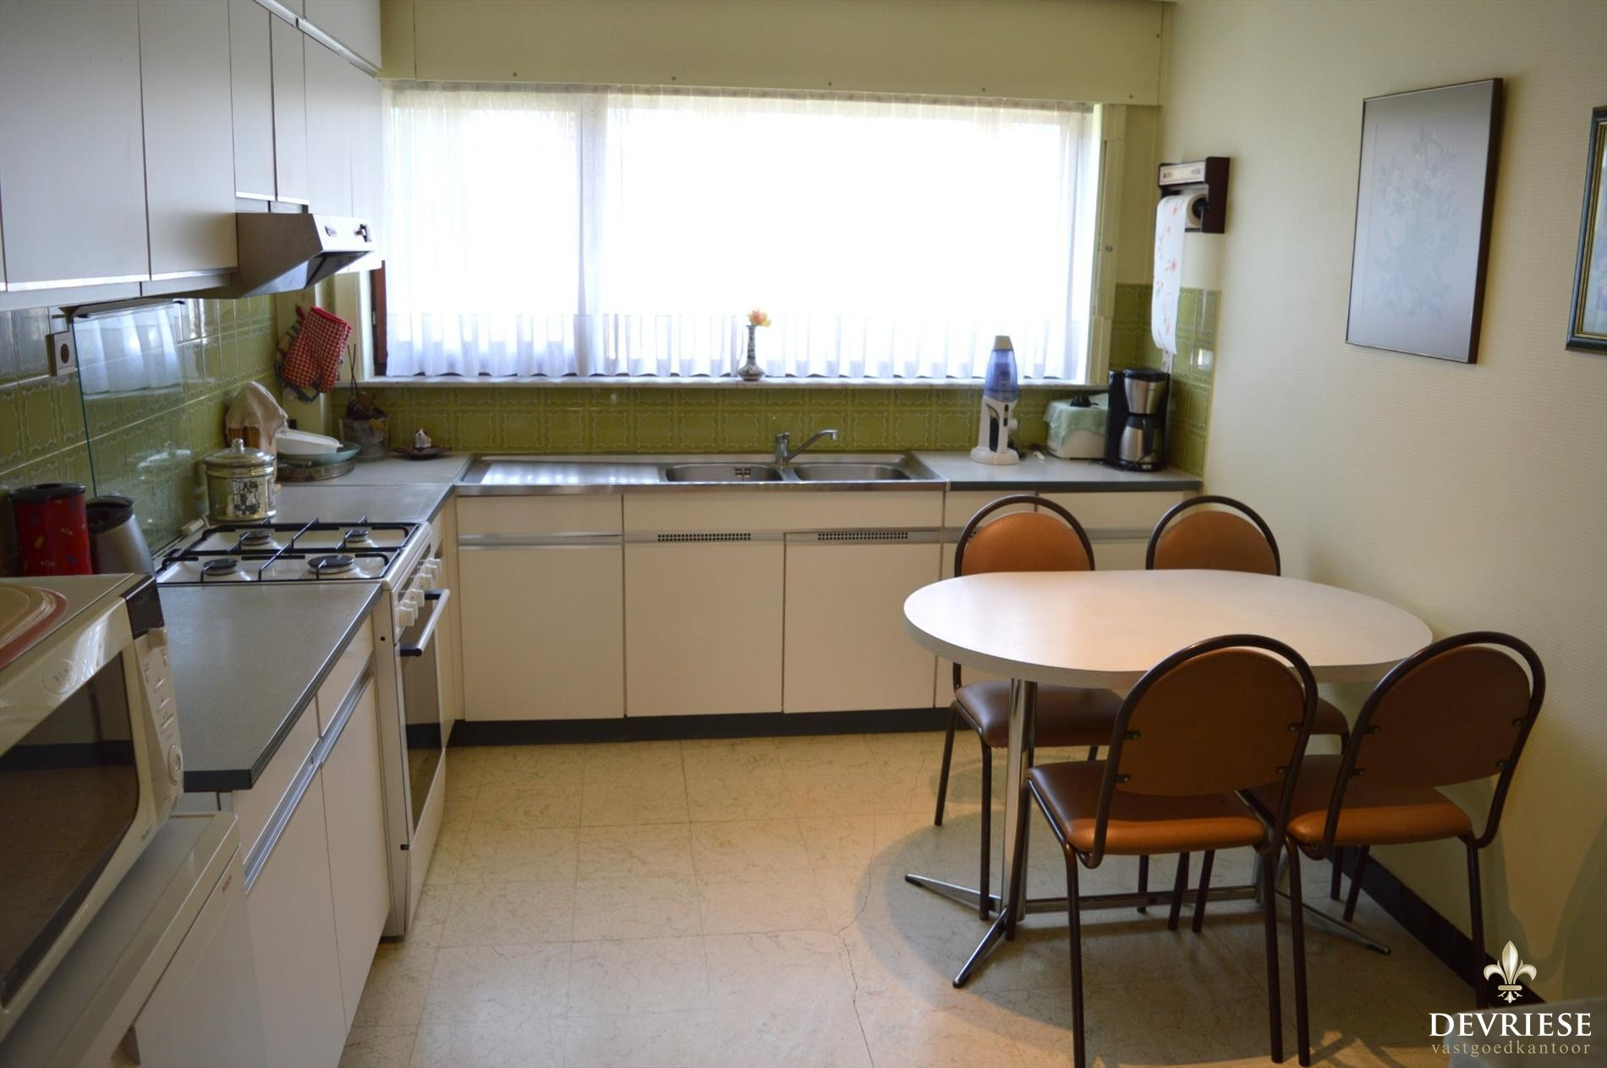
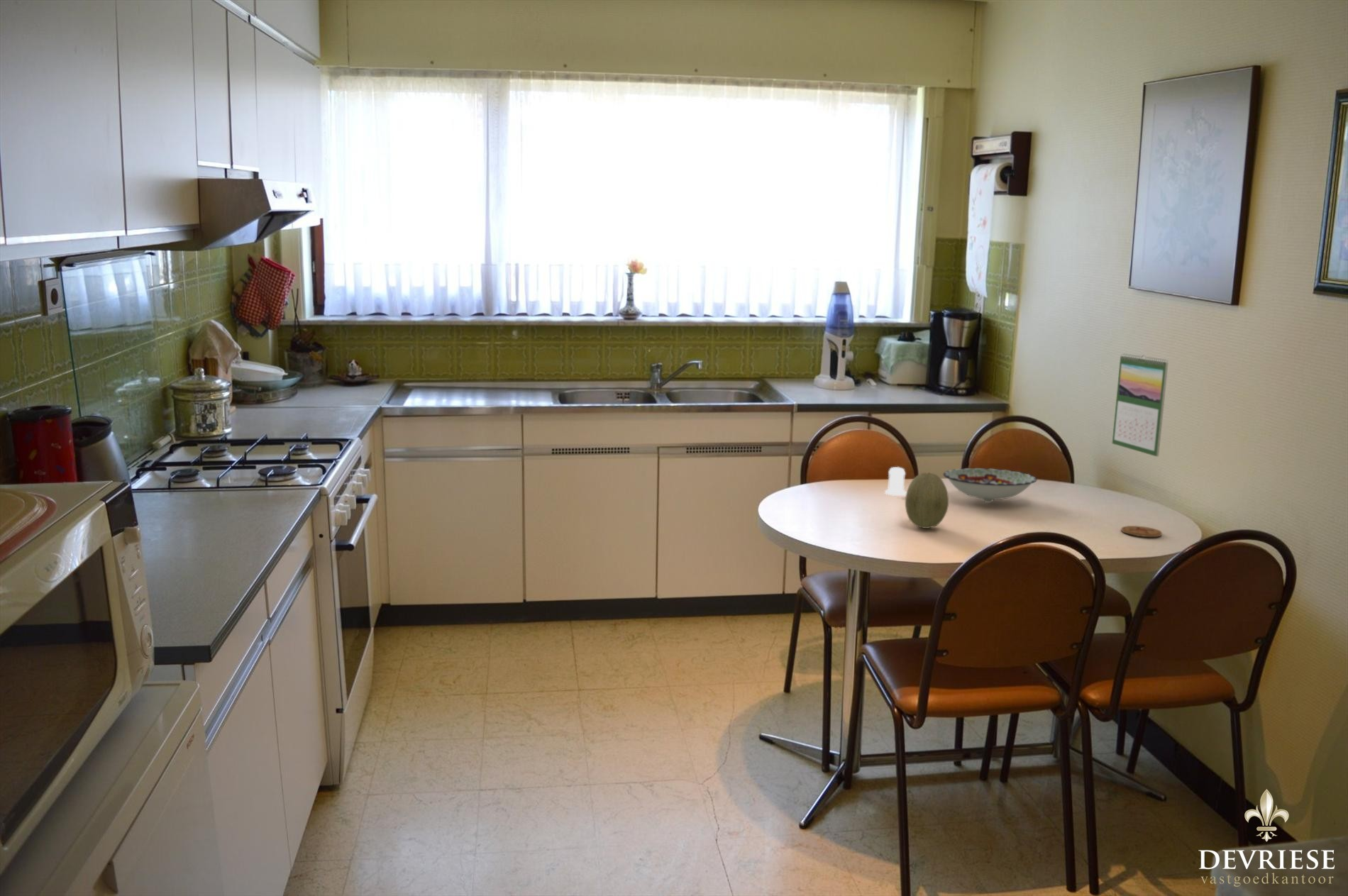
+ salt shaker [884,466,907,497]
+ bowl [943,468,1037,503]
+ coaster [1120,525,1163,538]
+ calendar [1112,353,1169,457]
+ fruit [905,472,949,529]
